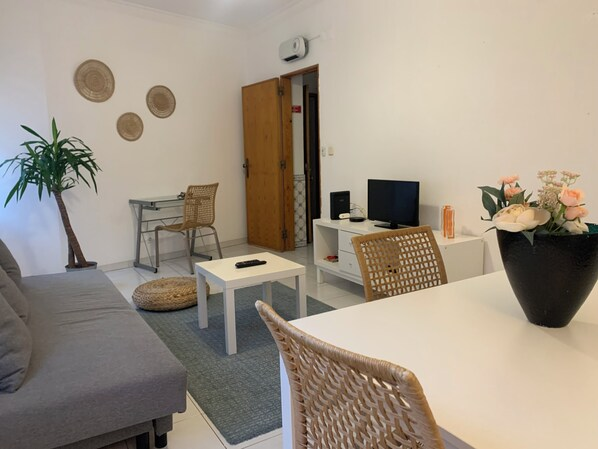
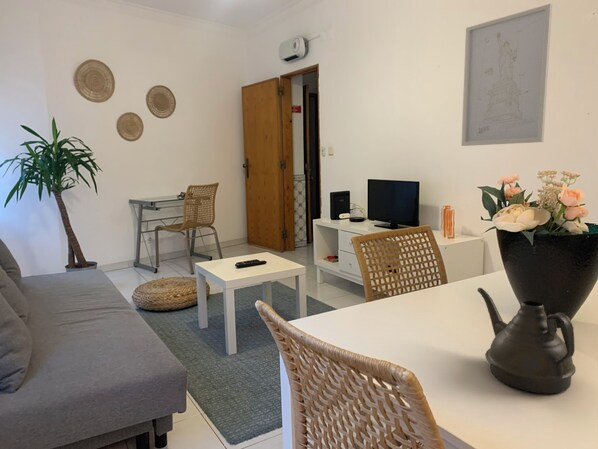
+ wall art [461,3,553,147]
+ teapot [476,287,577,394]
